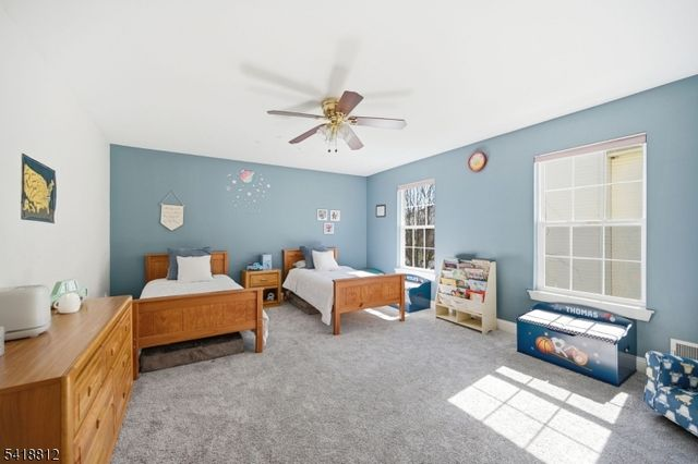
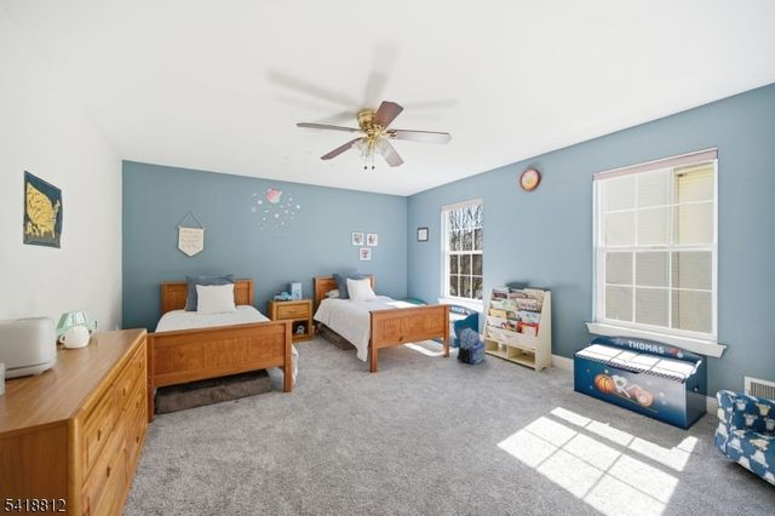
+ backpack [455,327,487,366]
